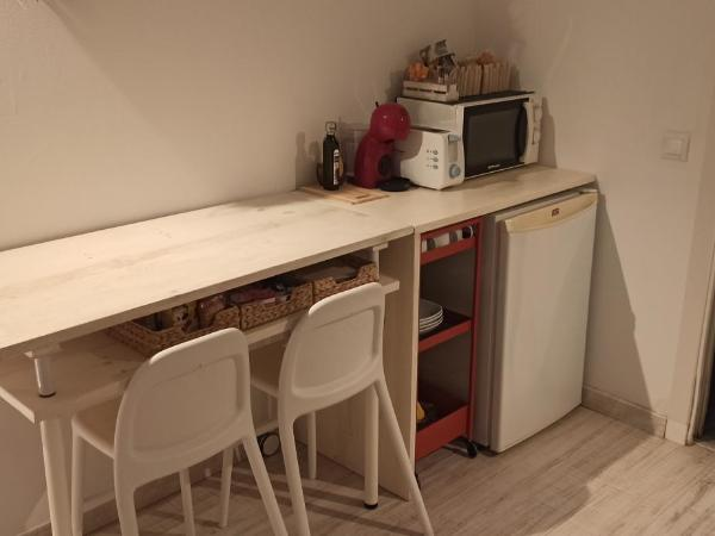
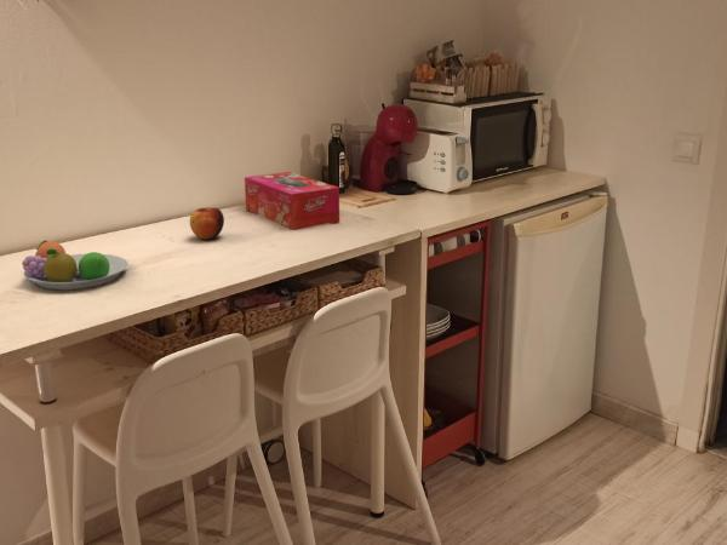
+ fruit bowl [21,240,128,291]
+ apple [189,206,225,241]
+ tissue box [244,171,340,230]
